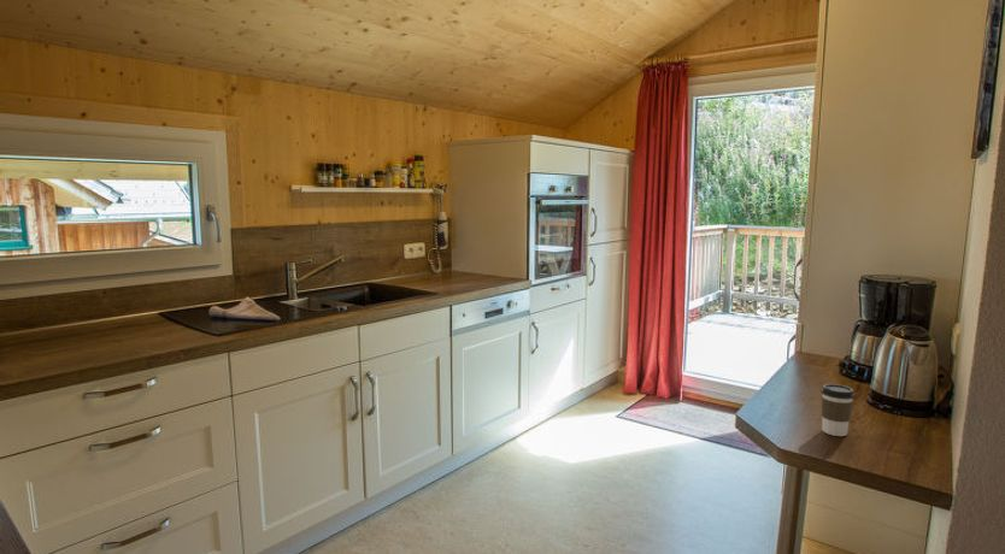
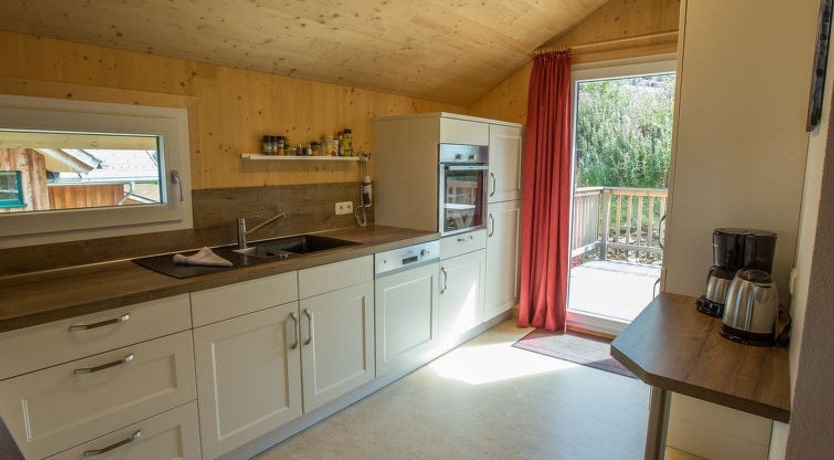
- coffee cup [819,383,856,437]
